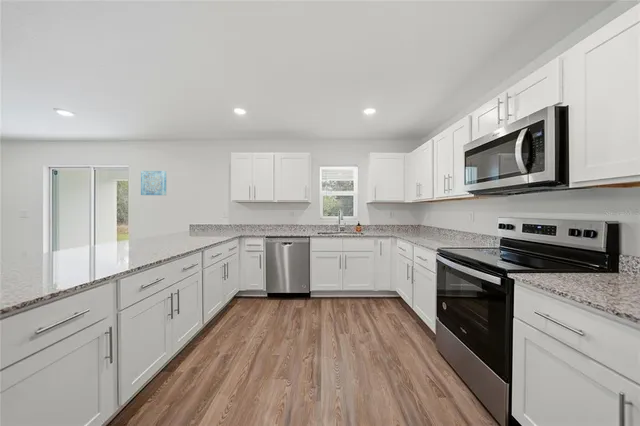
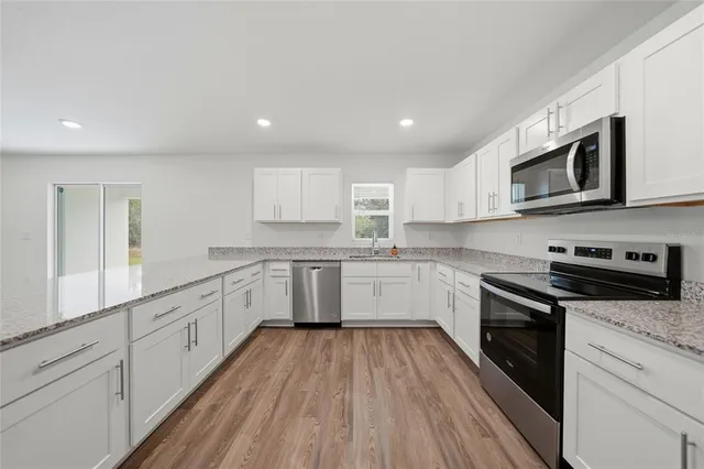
- wall art [140,170,167,196]
